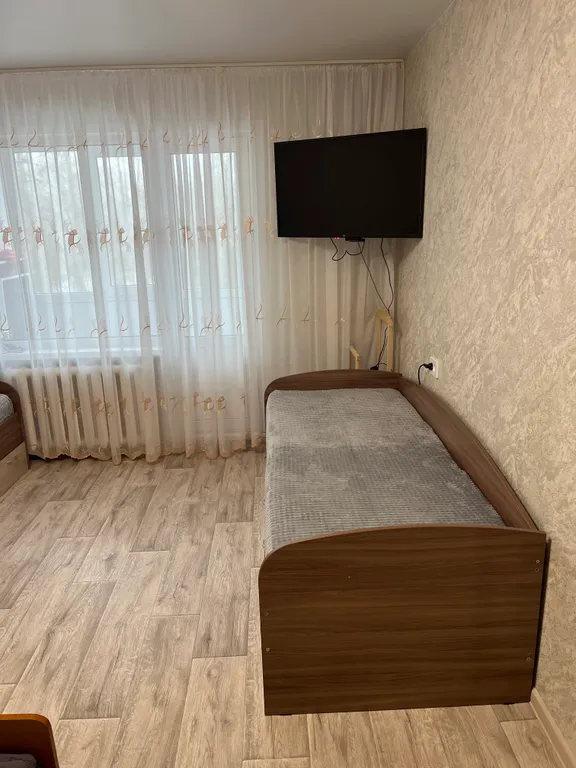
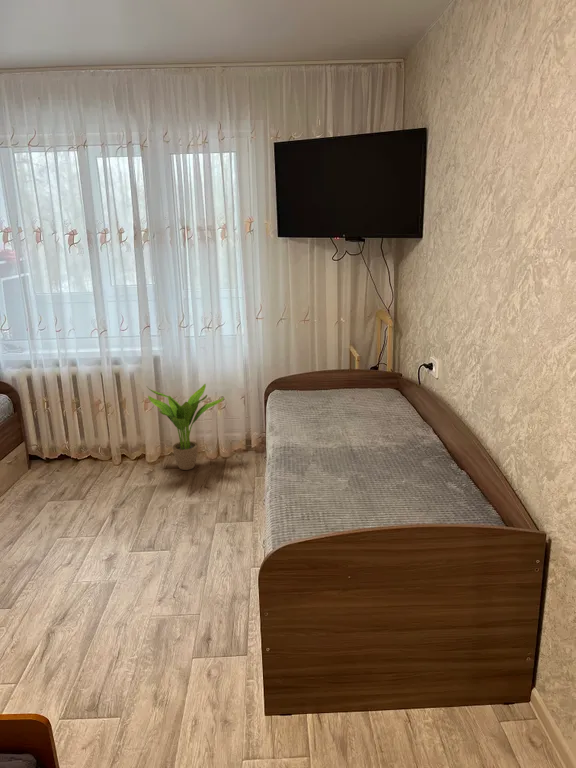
+ potted plant [146,383,225,471]
